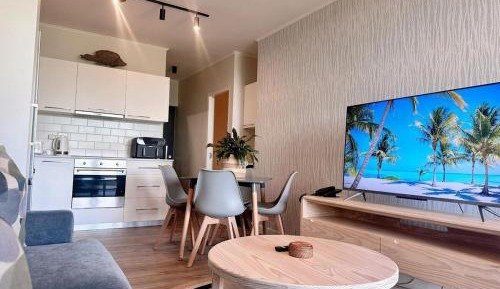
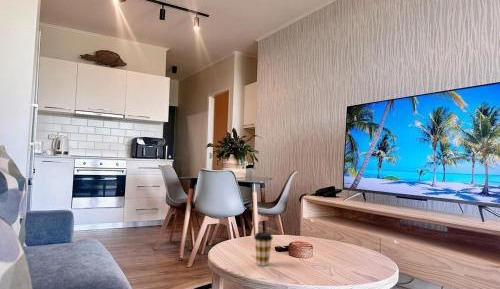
+ coffee cup [253,231,274,267]
